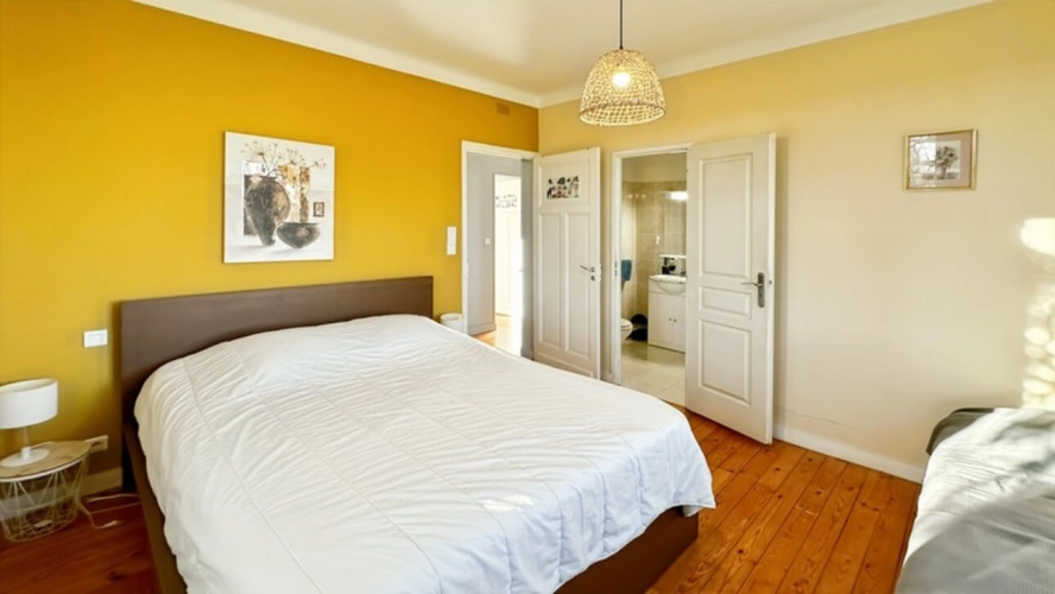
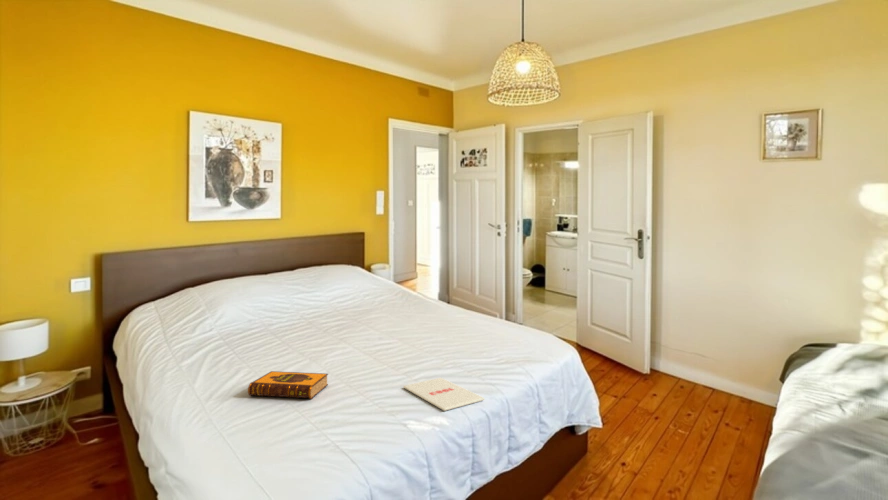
+ hardback book [247,370,329,400]
+ magazine [402,377,486,412]
